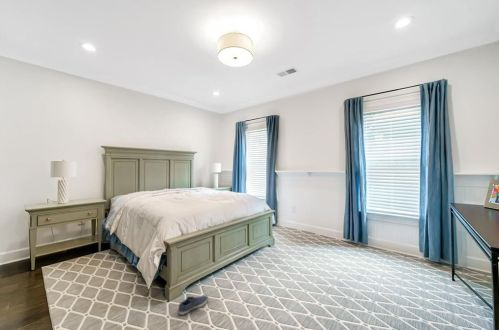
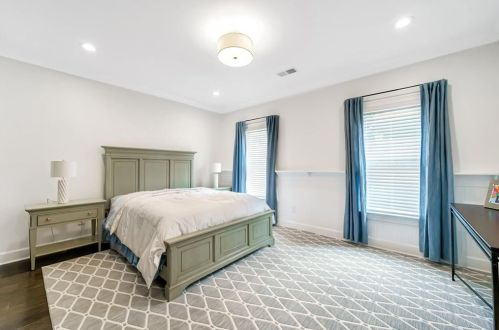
- shoe [177,294,209,316]
